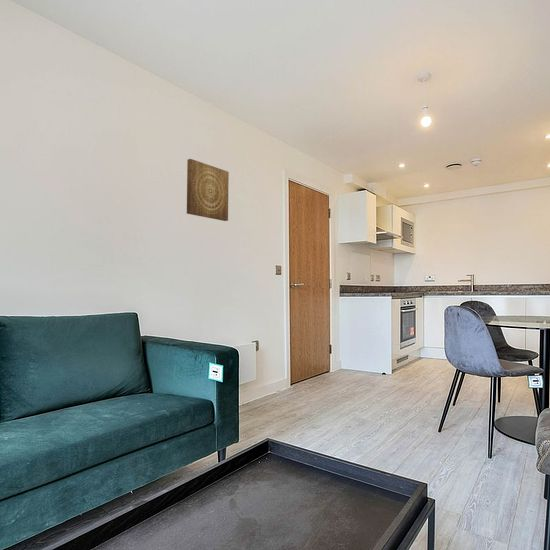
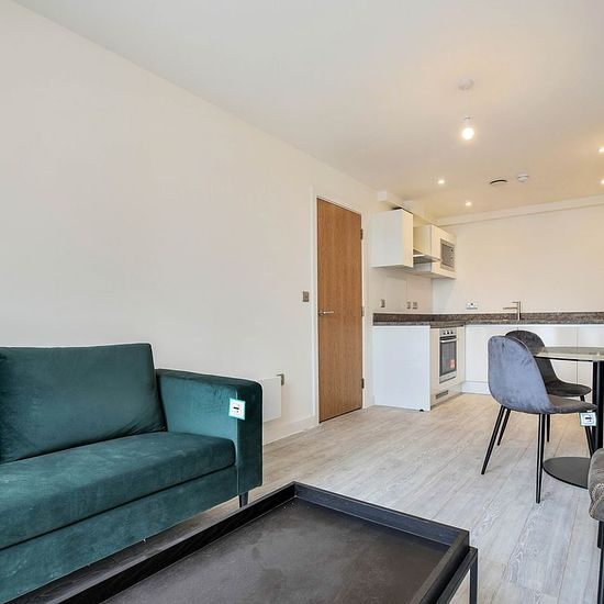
- wall art [186,158,230,222]
